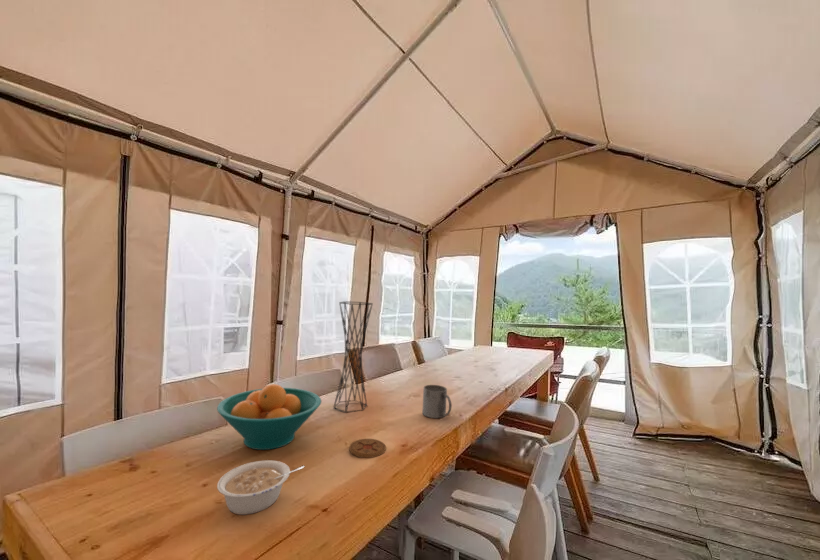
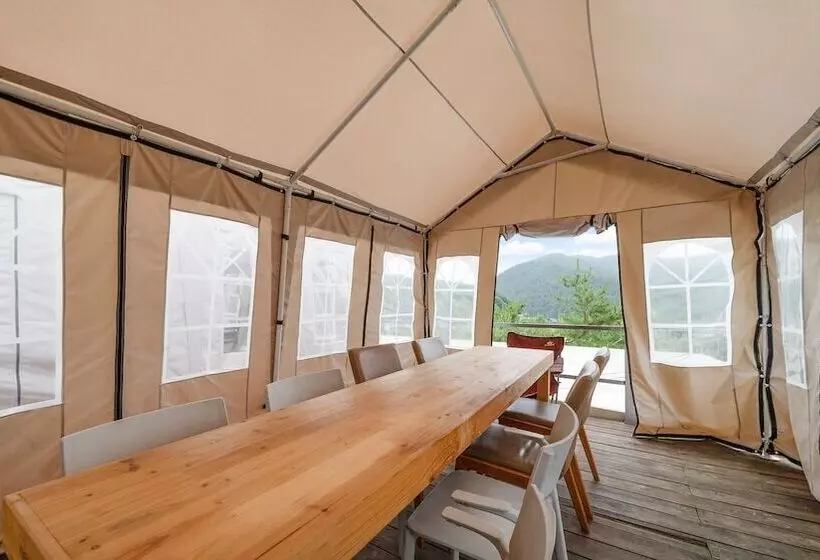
- coaster [348,438,387,459]
- vase [332,300,374,414]
- mug [421,384,453,419]
- legume [216,459,305,516]
- fruit bowl [216,383,322,451]
